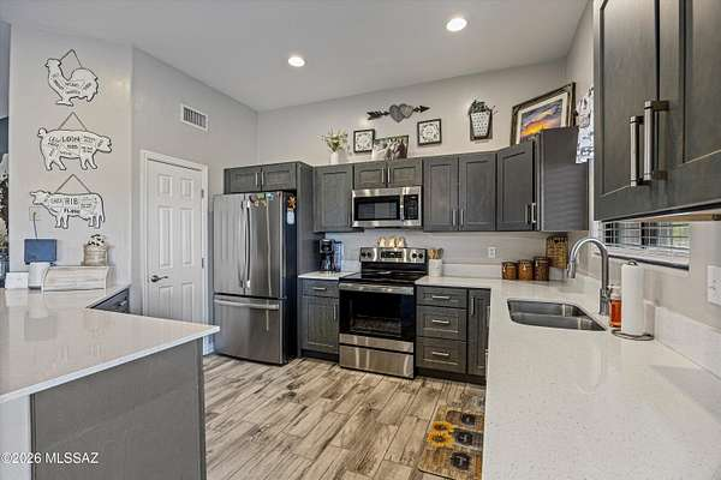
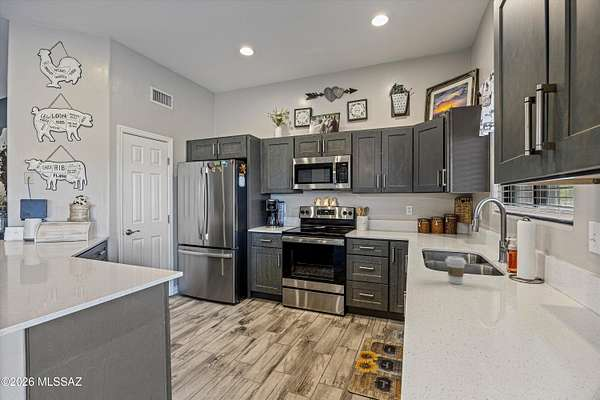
+ coffee cup [444,255,467,285]
